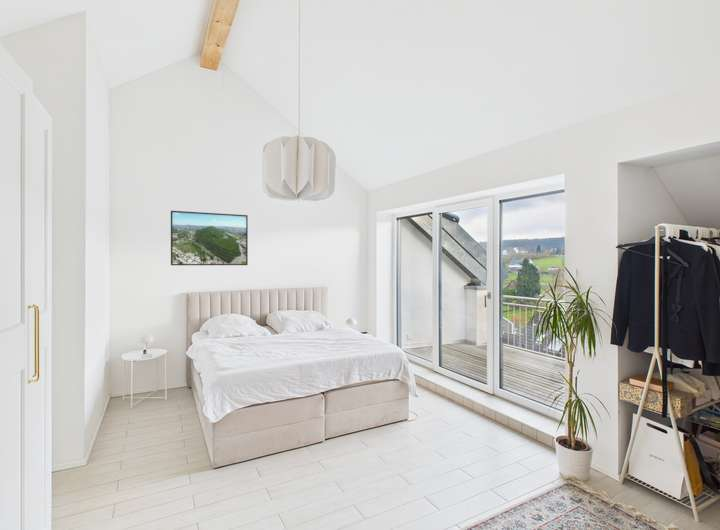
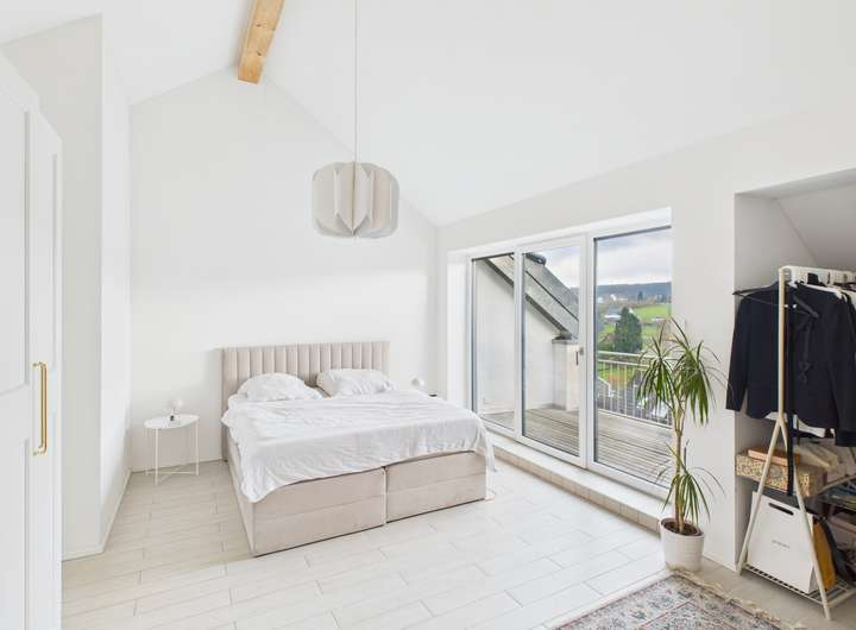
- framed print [170,210,249,266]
